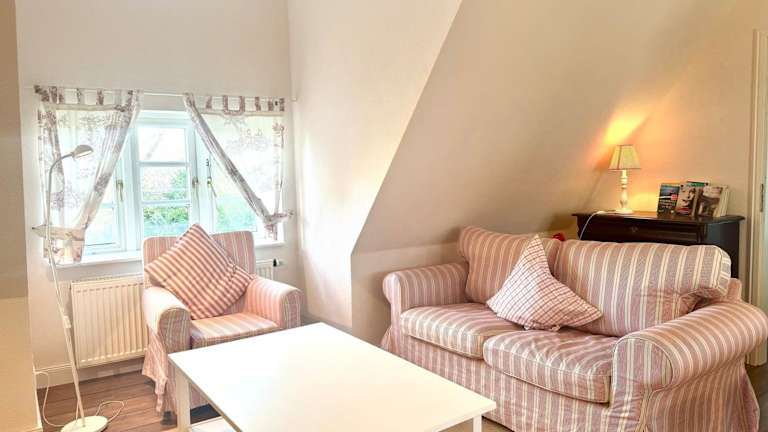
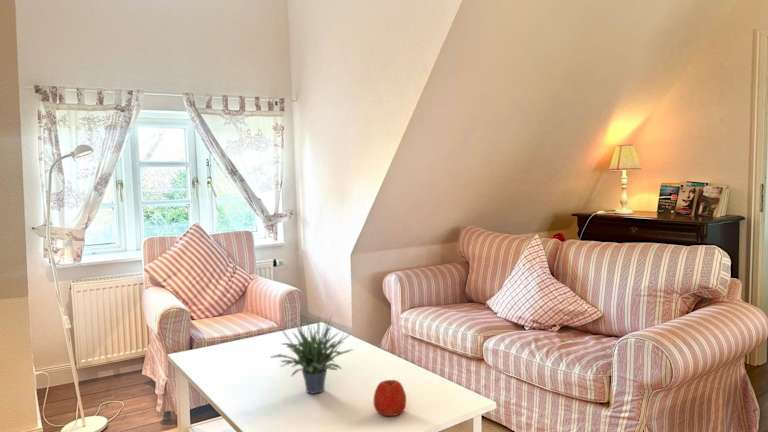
+ potted plant [269,312,355,395]
+ apple [373,379,407,417]
